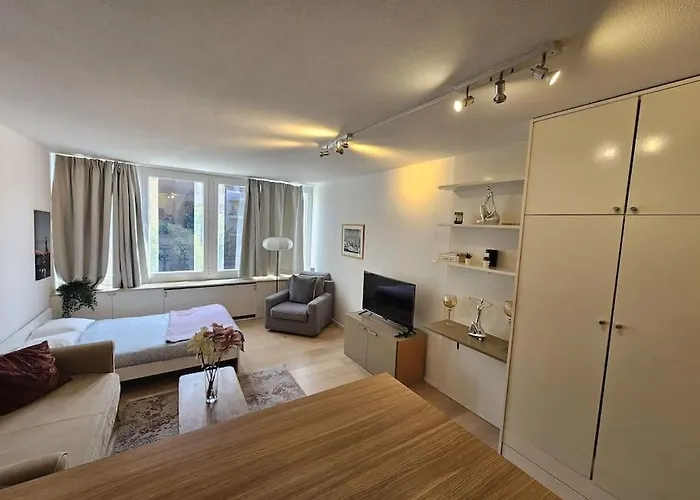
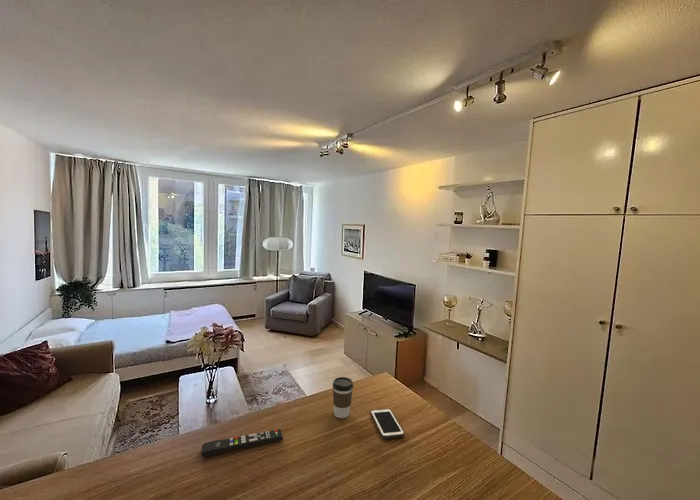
+ coffee cup [332,376,354,419]
+ cell phone [370,408,405,439]
+ remote control [200,428,284,459]
